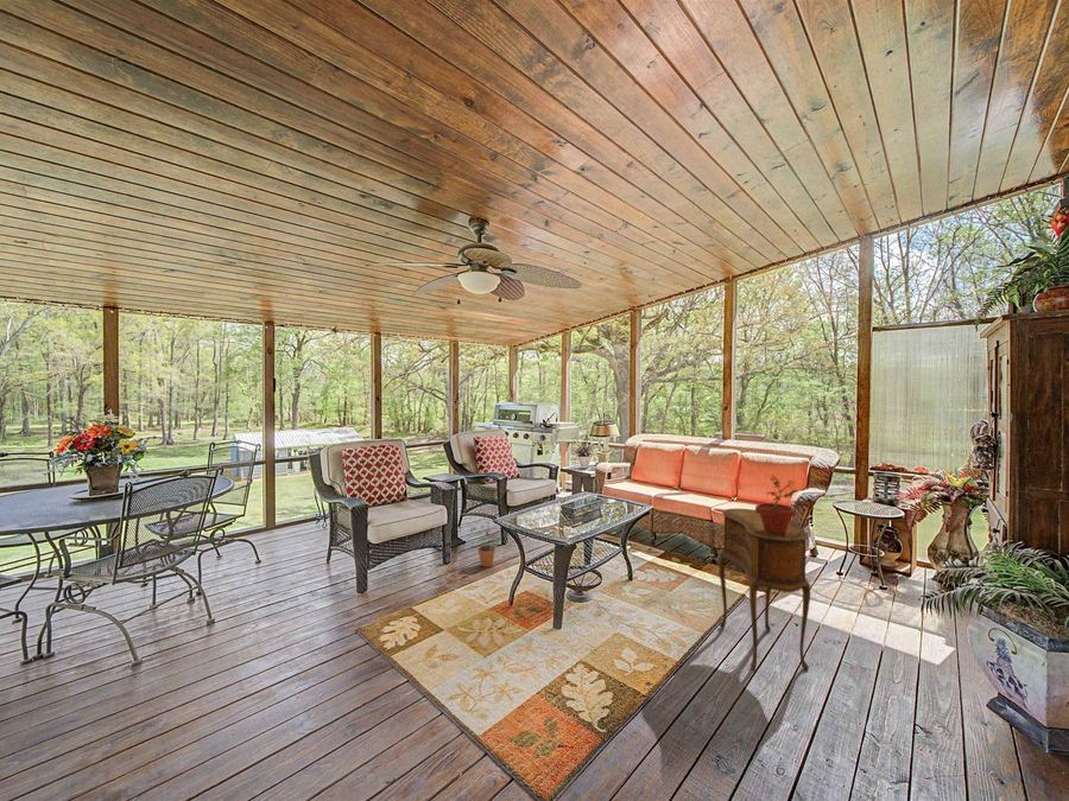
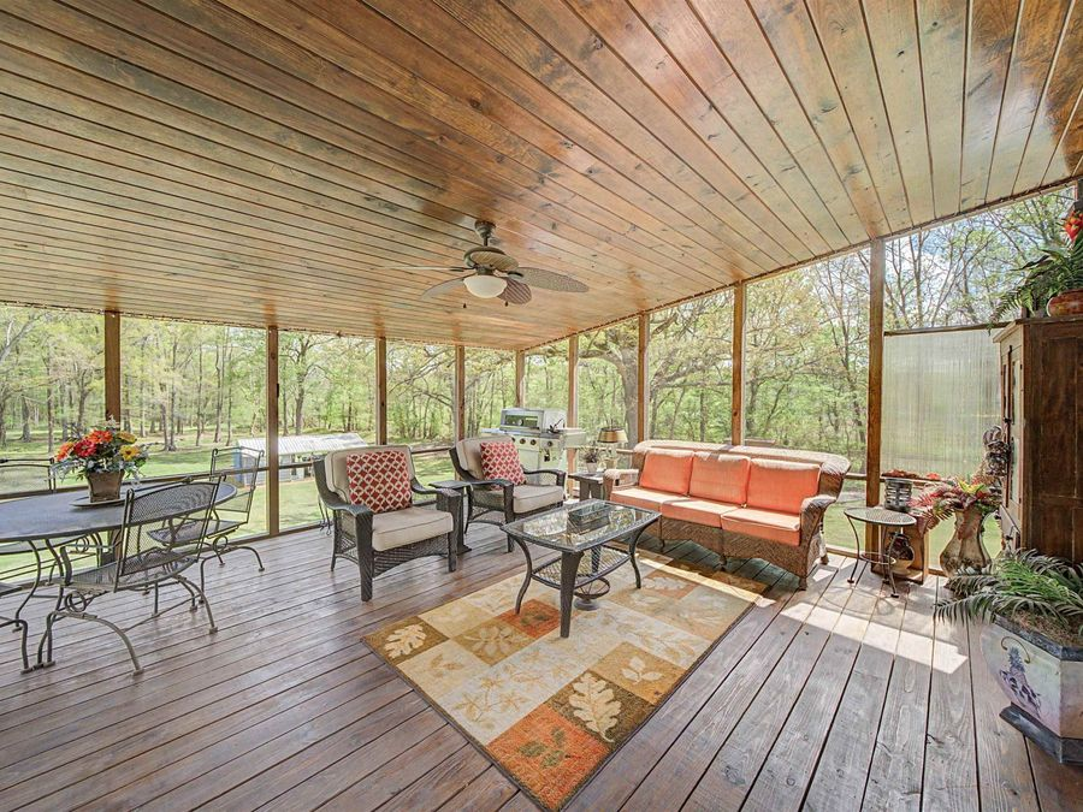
- side table [717,508,811,670]
- potted plant [469,511,498,568]
- potted plant [754,473,799,534]
